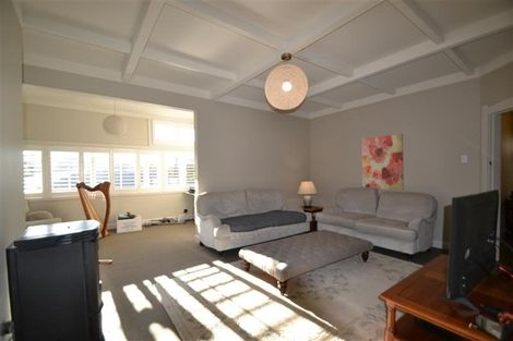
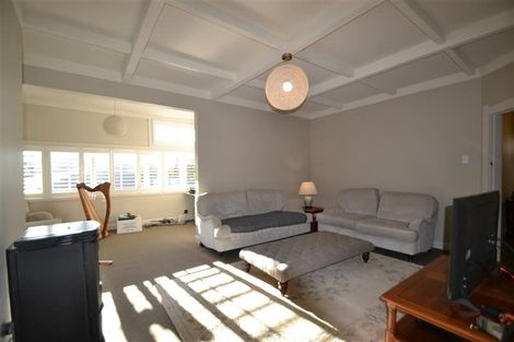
- wall art [361,133,405,192]
